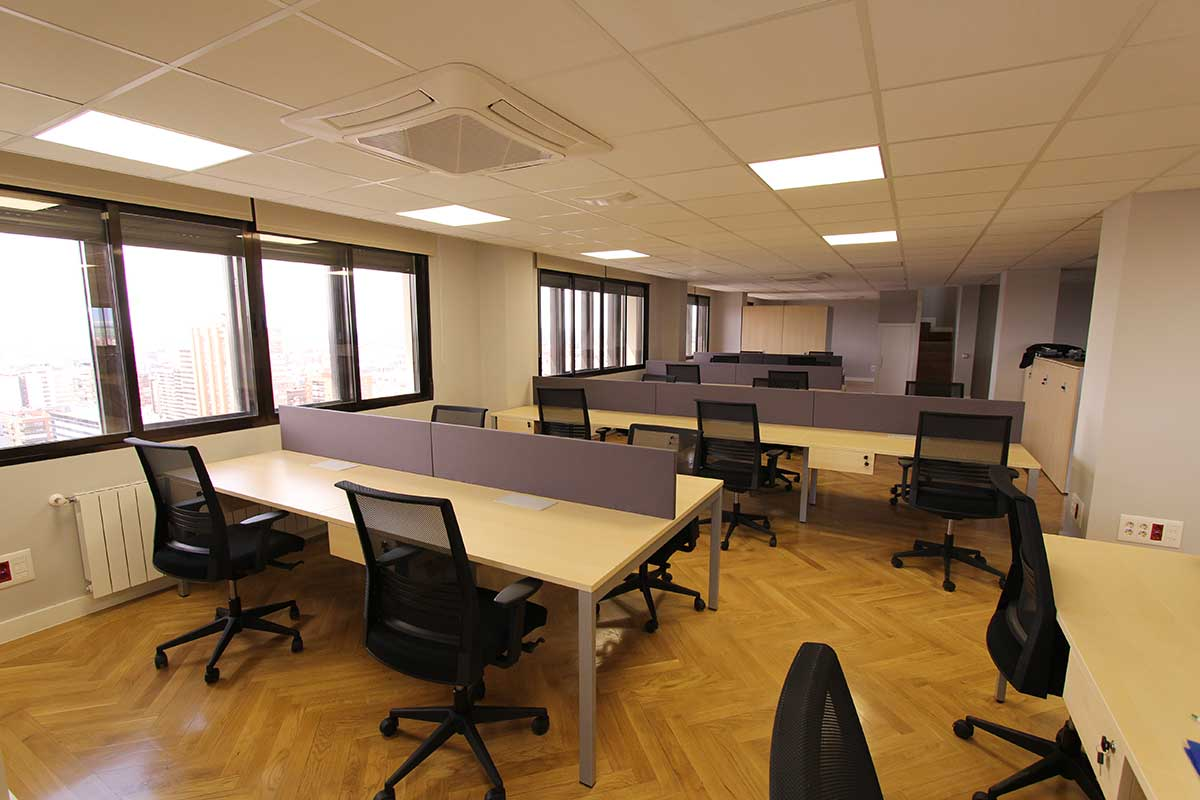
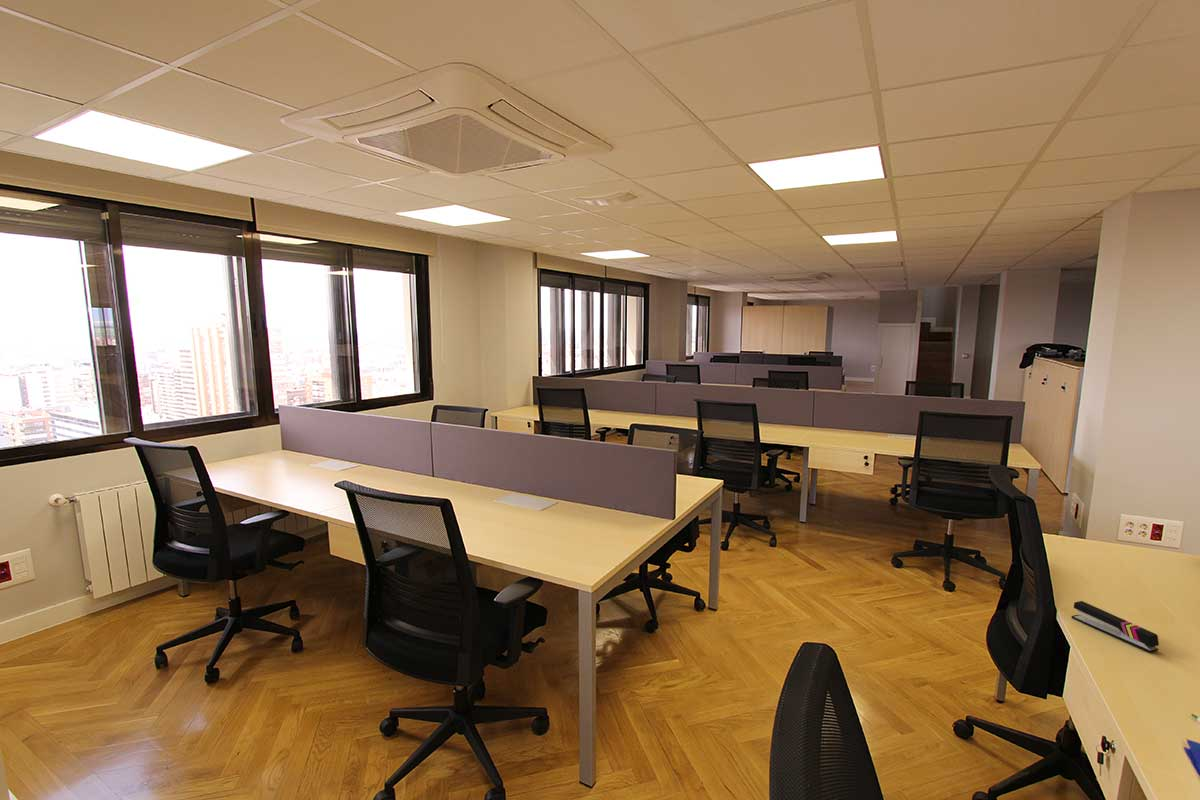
+ stapler [1070,600,1160,653]
